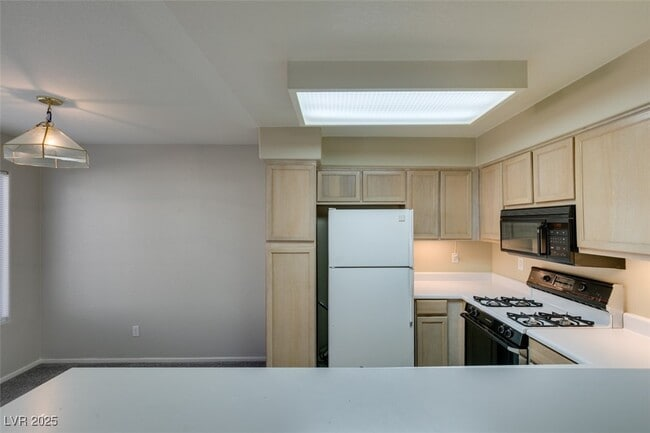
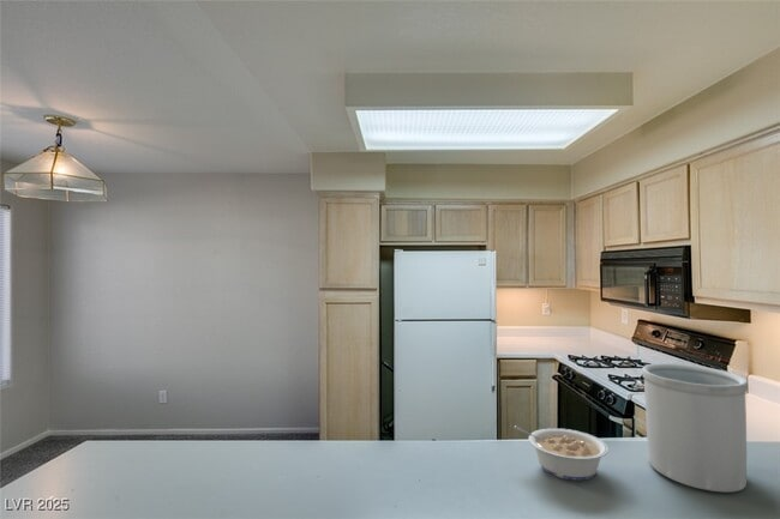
+ legume [514,424,610,482]
+ utensil holder [641,362,749,494]
